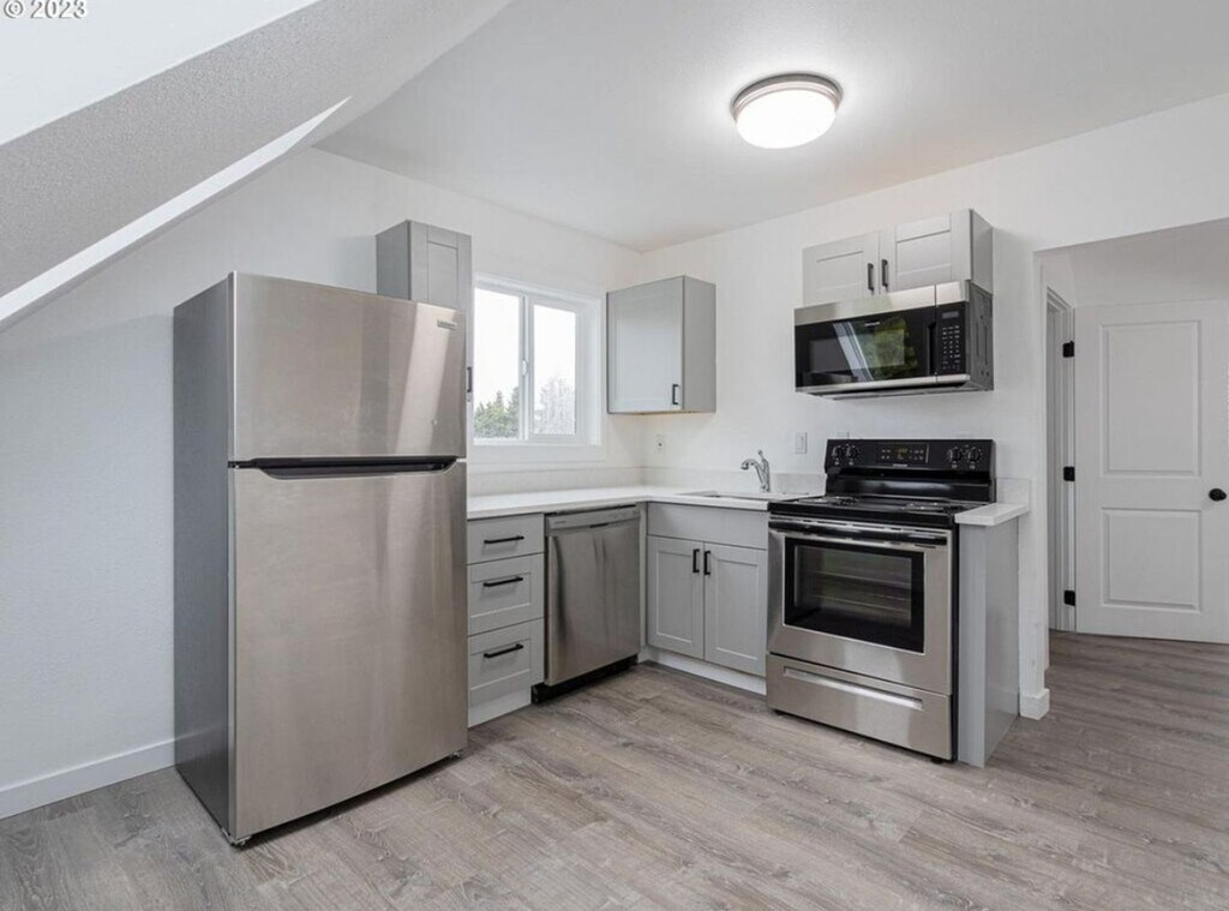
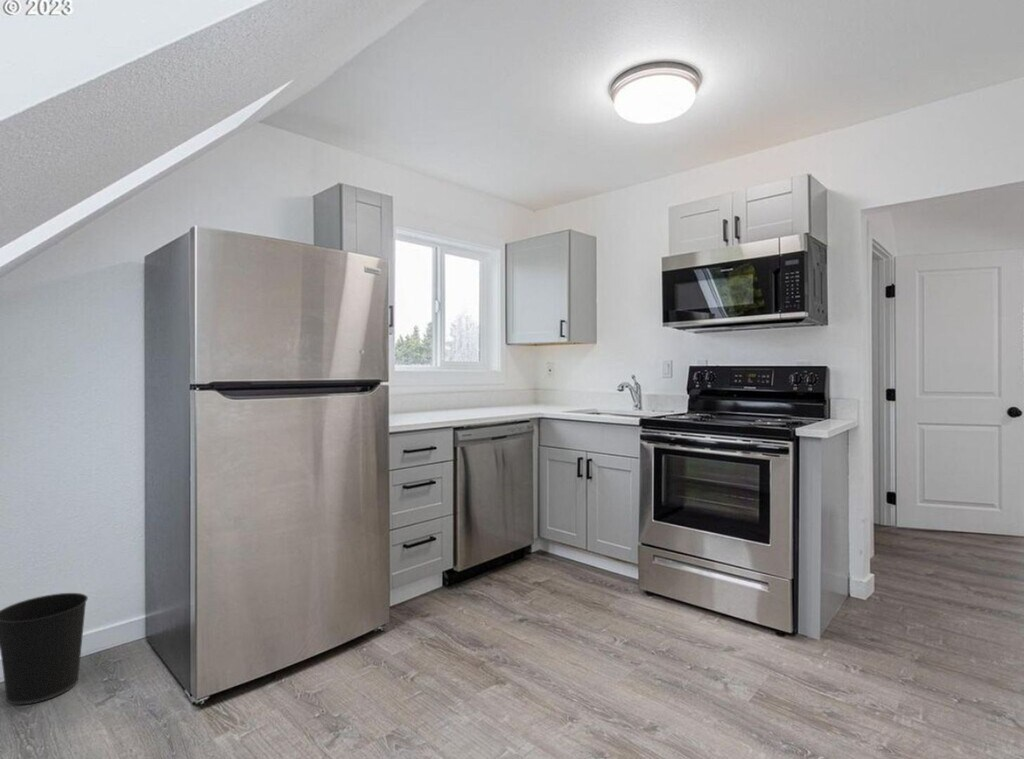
+ wastebasket [0,592,89,706]
